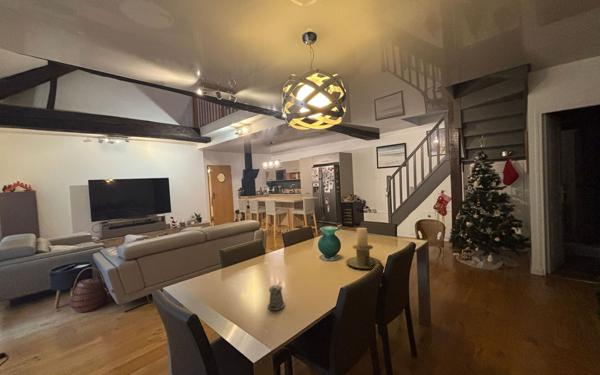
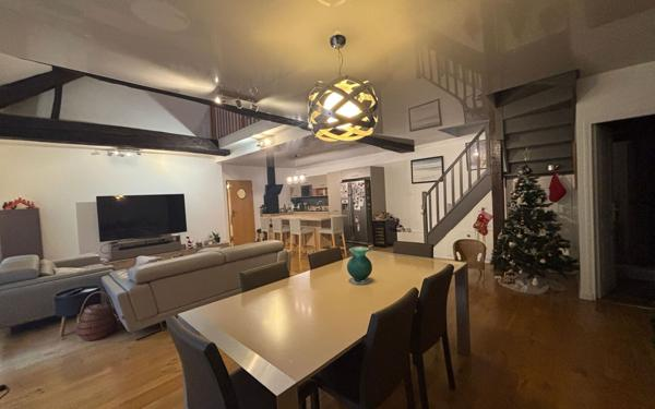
- candle holder [345,227,382,270]
- pepper shaker [267,282,286,311]
